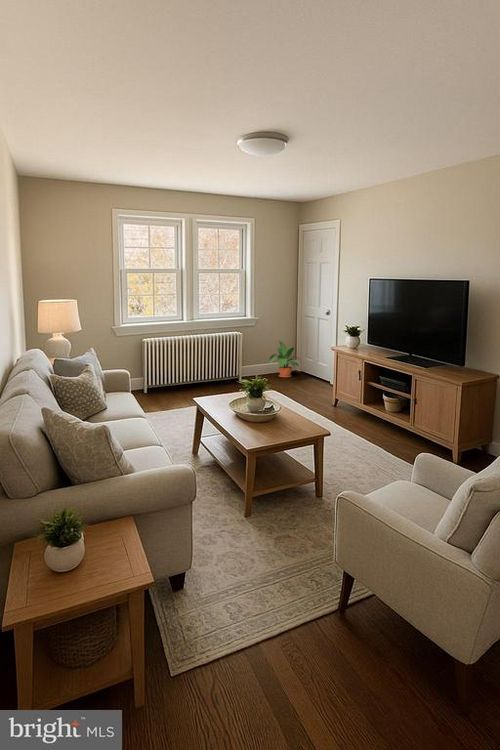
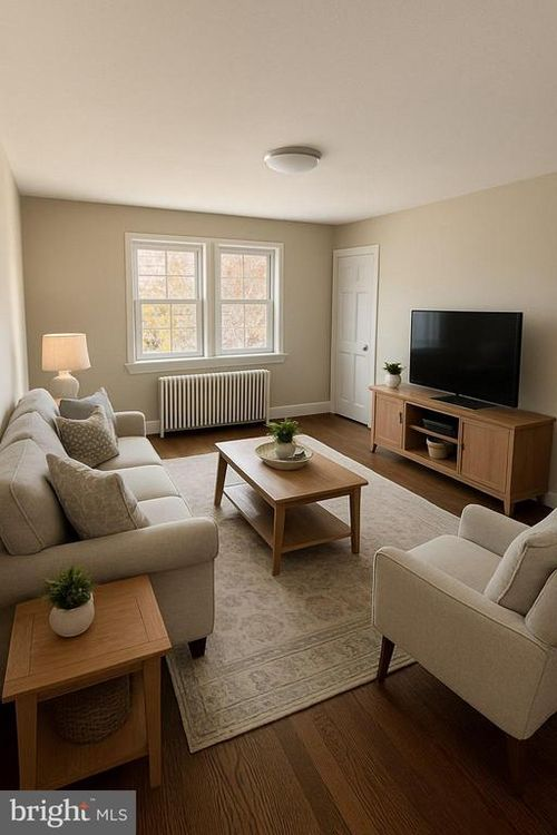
- potted plant [268,340,303,378]
